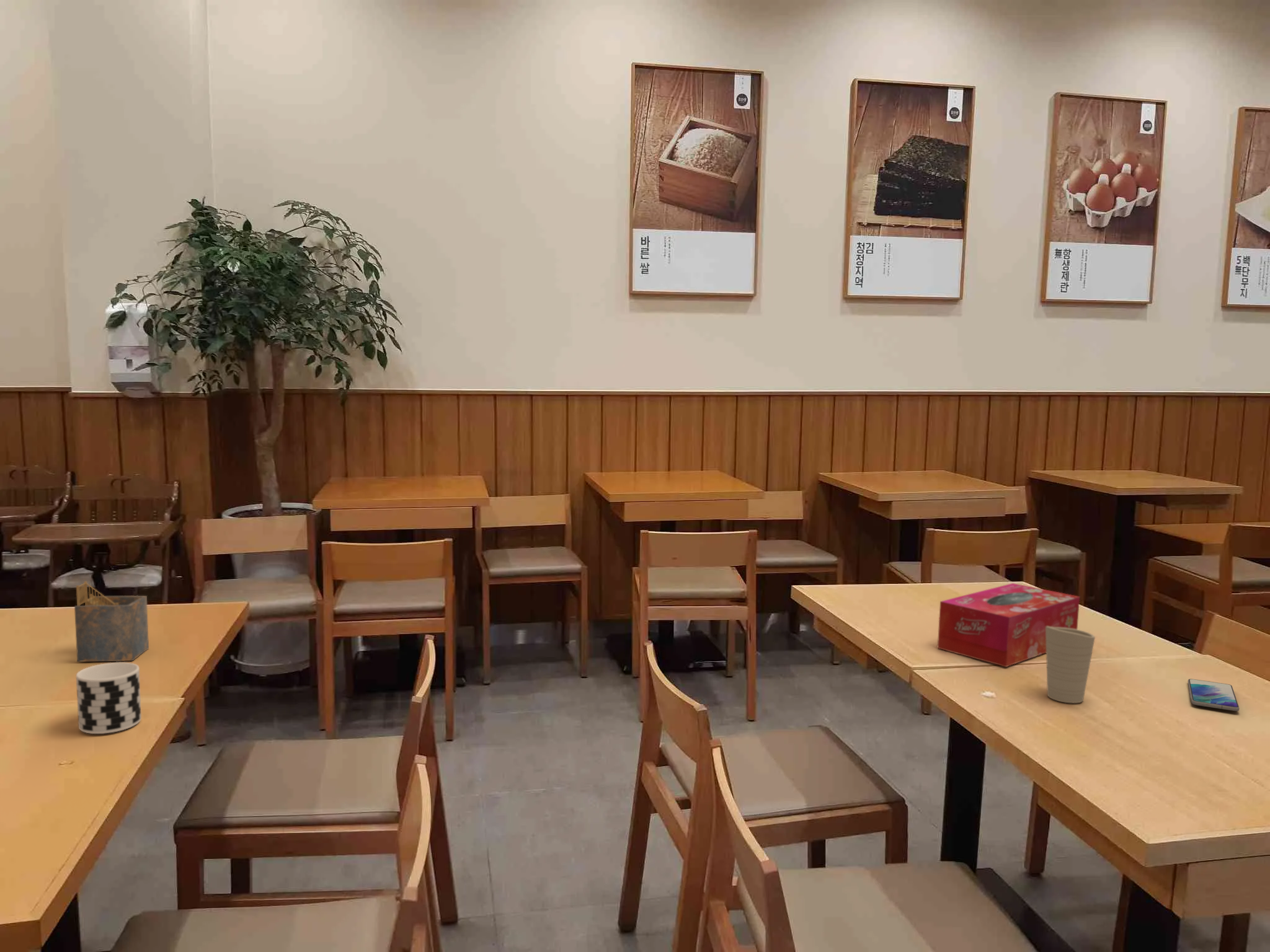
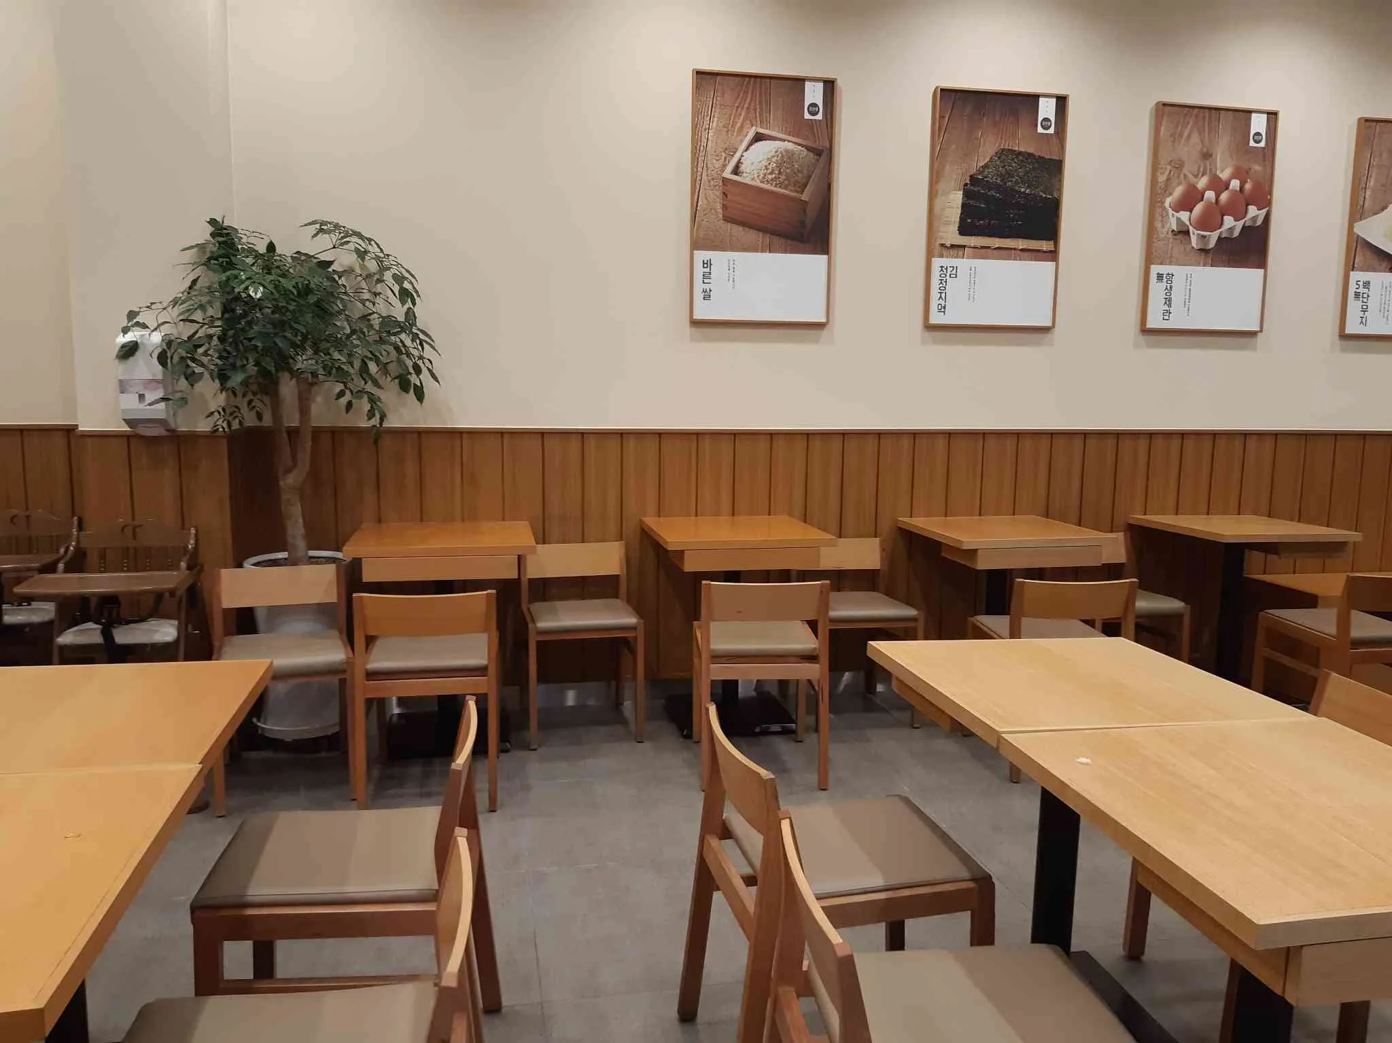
- napkin holder [74,581,149,663]
- cup [76,662,142,734]
- cup [1046,626,1096,703]
- tissue box [937,583,1080,668]
- smartphone [1187,678,1240,712]
